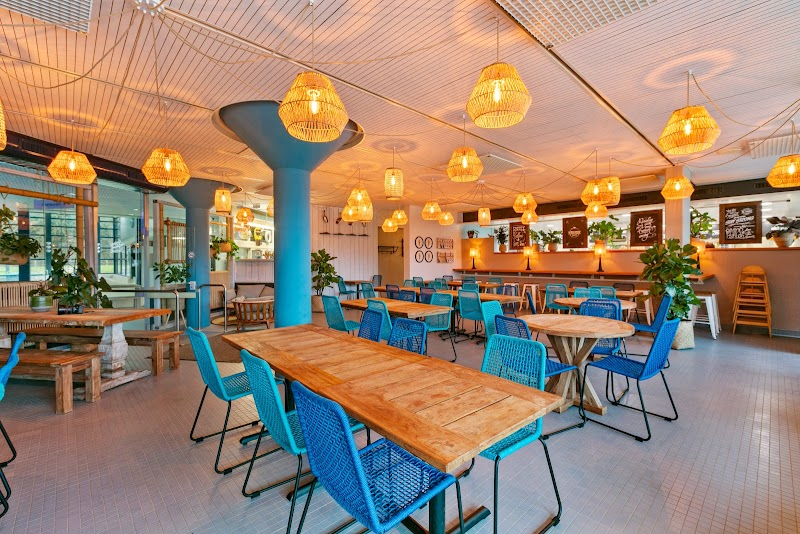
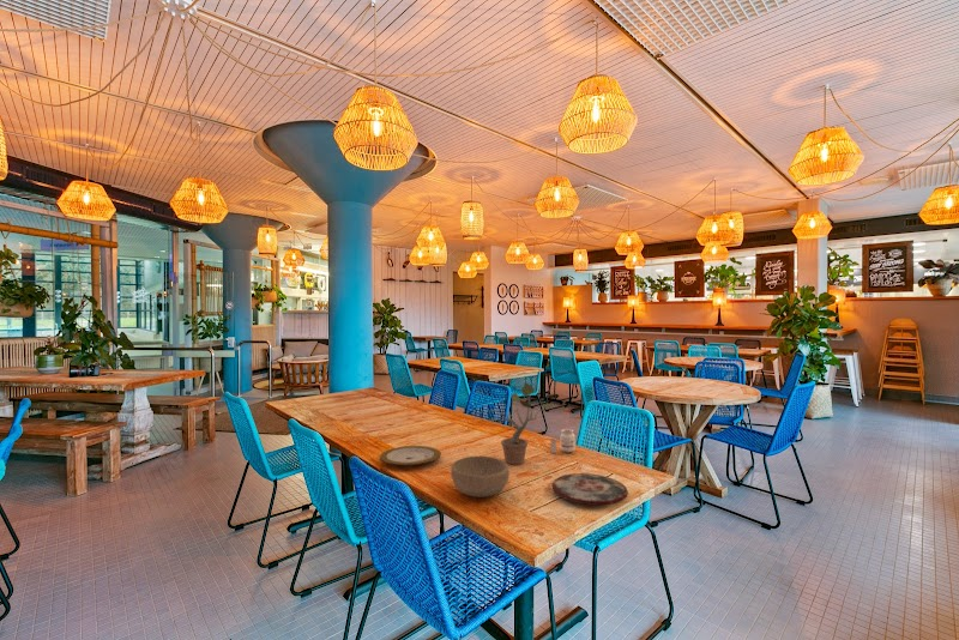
+ candle [549,428,577,454]
+ plate [379,445,441,467]
+ potted plant [487,381,555,465]
+ plate [551,472,629,506]
+ bowl [450,455,511,499]
